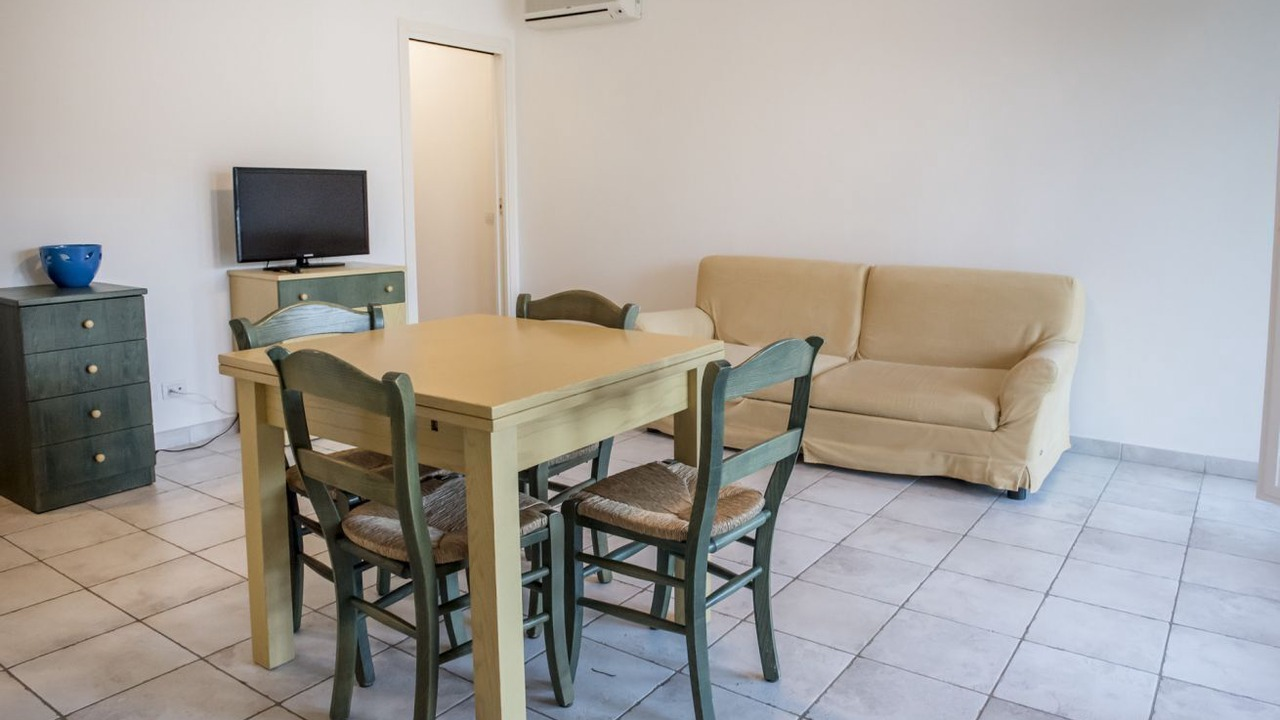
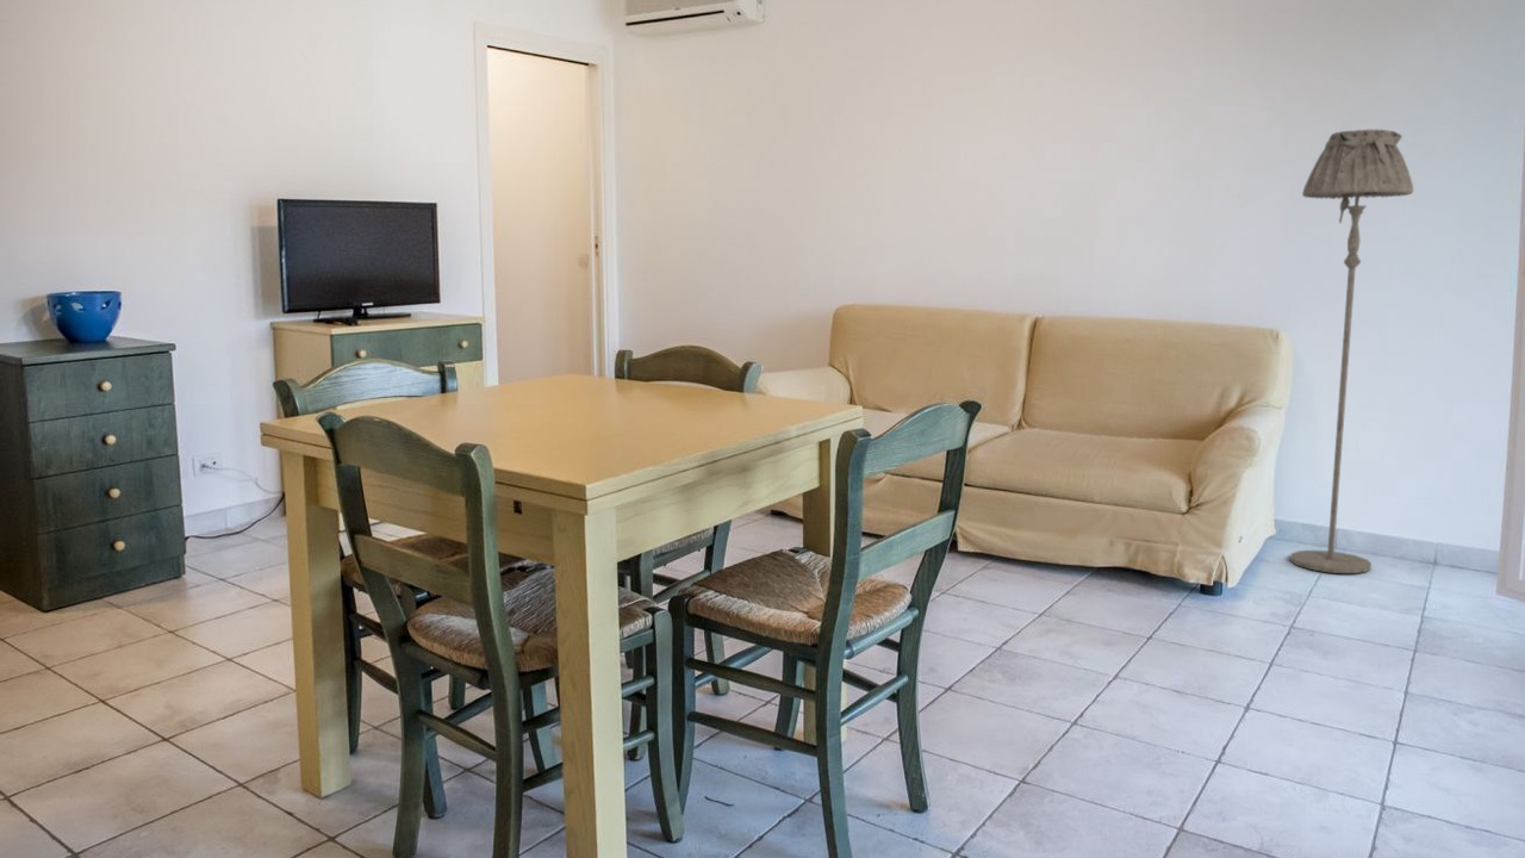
+ floor lamp [1289,128,1414,574]
